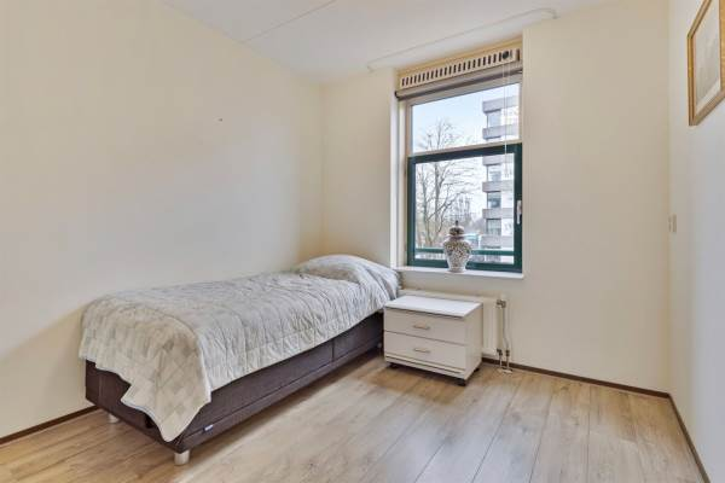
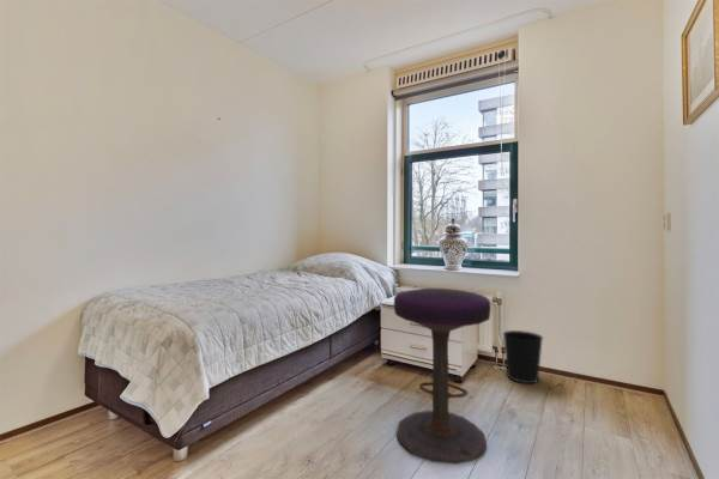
+ wastebasket [502,329,544,384]
+ stool [393,287,493,465]
